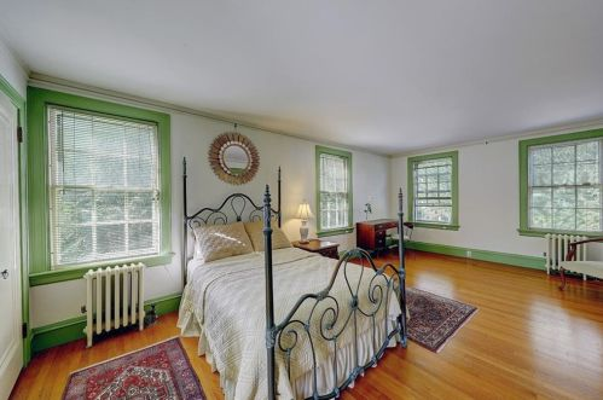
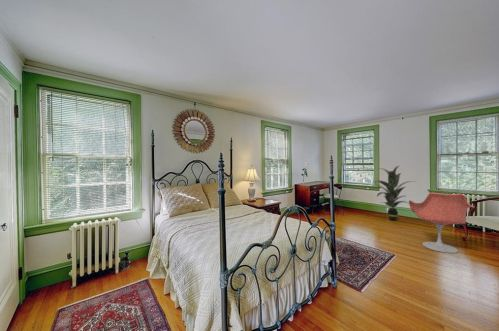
+ indoor plant [372,165,418,222]
+ armchair [408,192,475,254]
